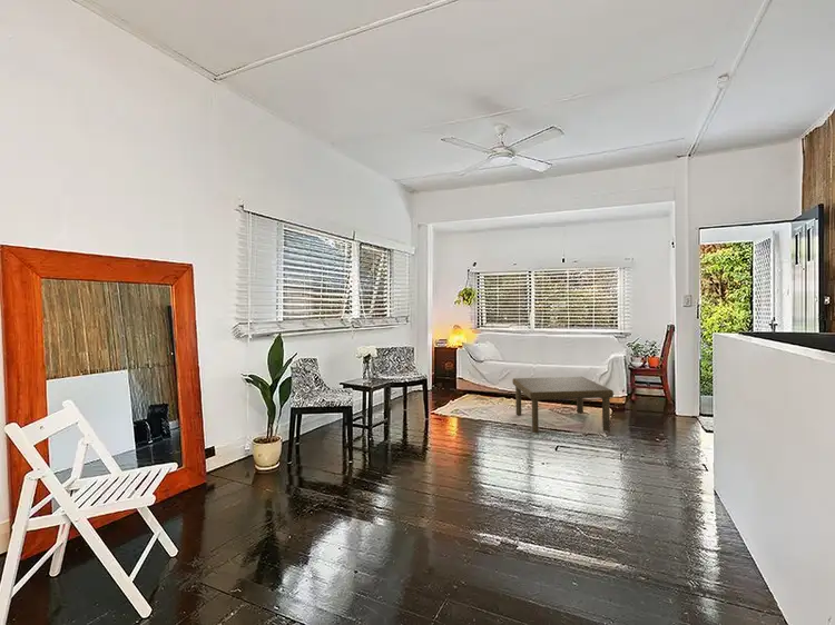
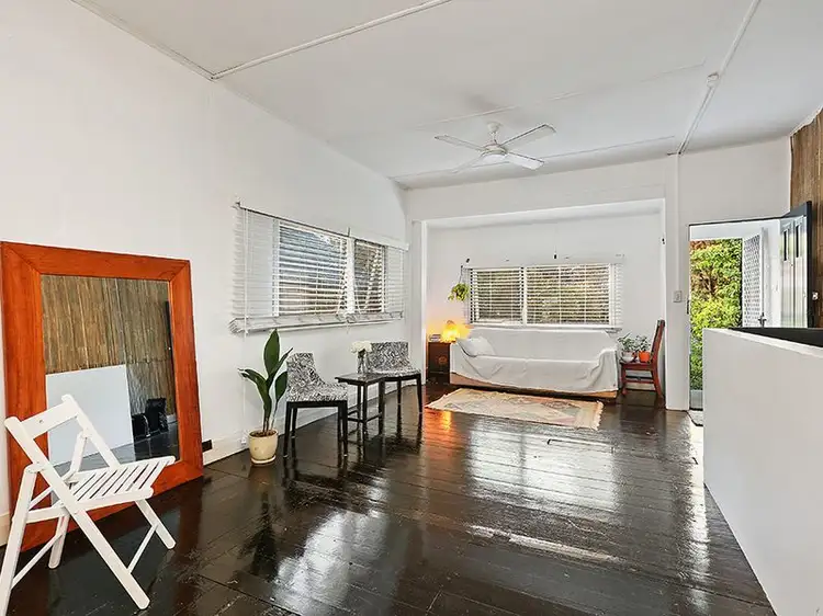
- coffee table [511,376,615,434]
